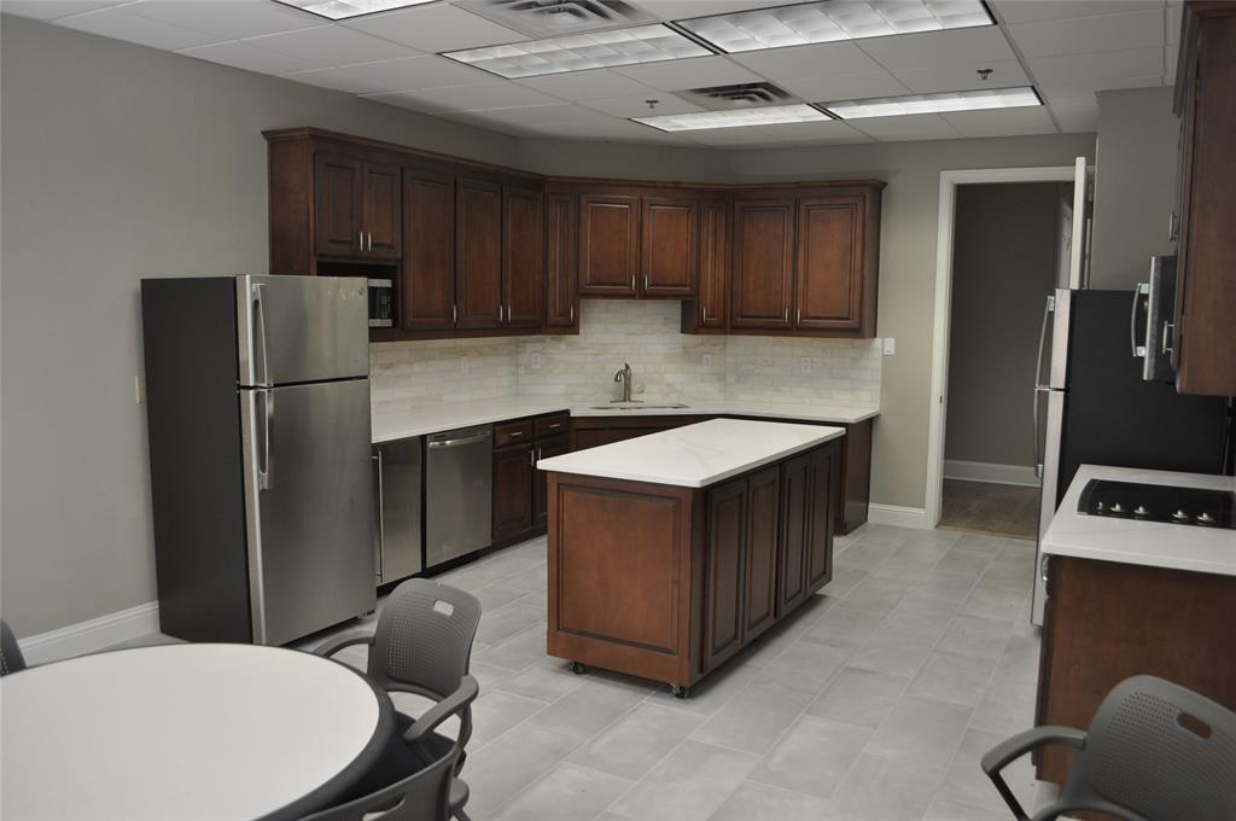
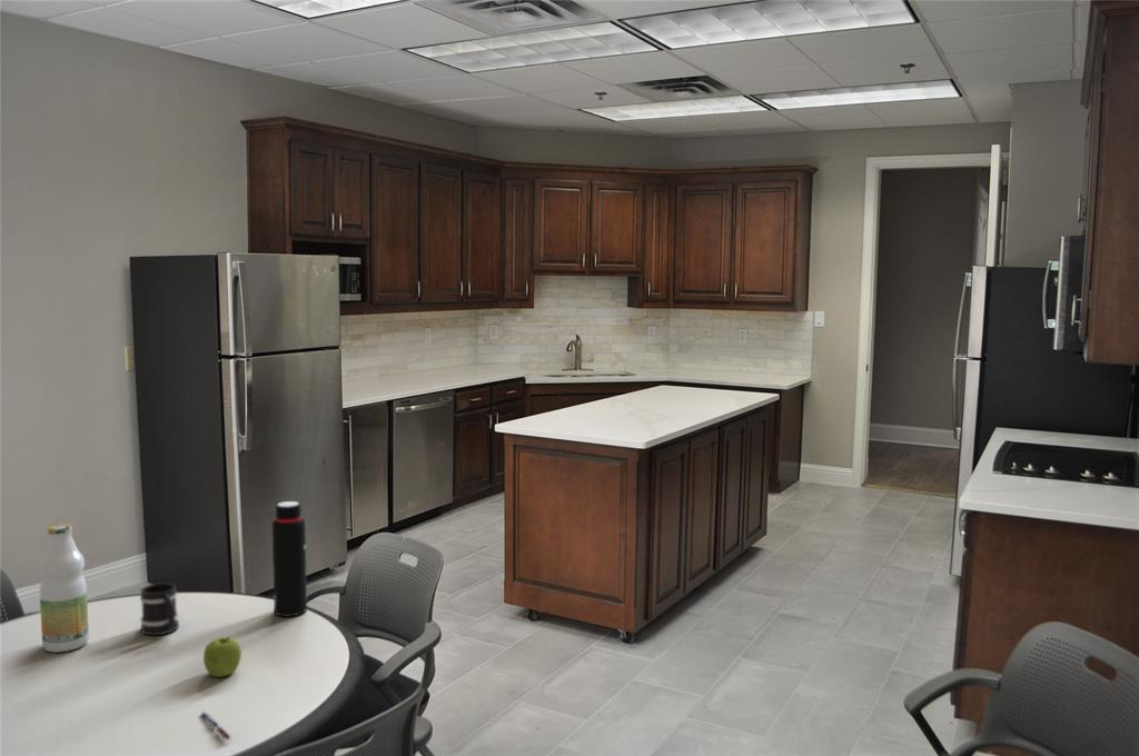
+ pen [200,710,232,740]
+ mug [139,581,180,637]
+ fruit [202,636,242,678]
+ water bottle [271,500,308,618]
+ bottle [38,523,90,654]
